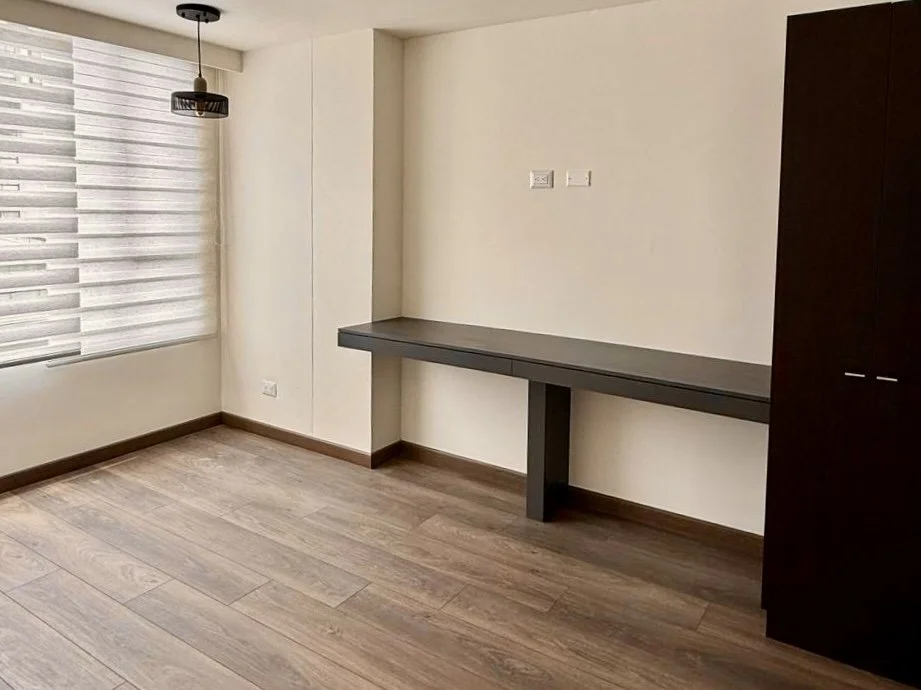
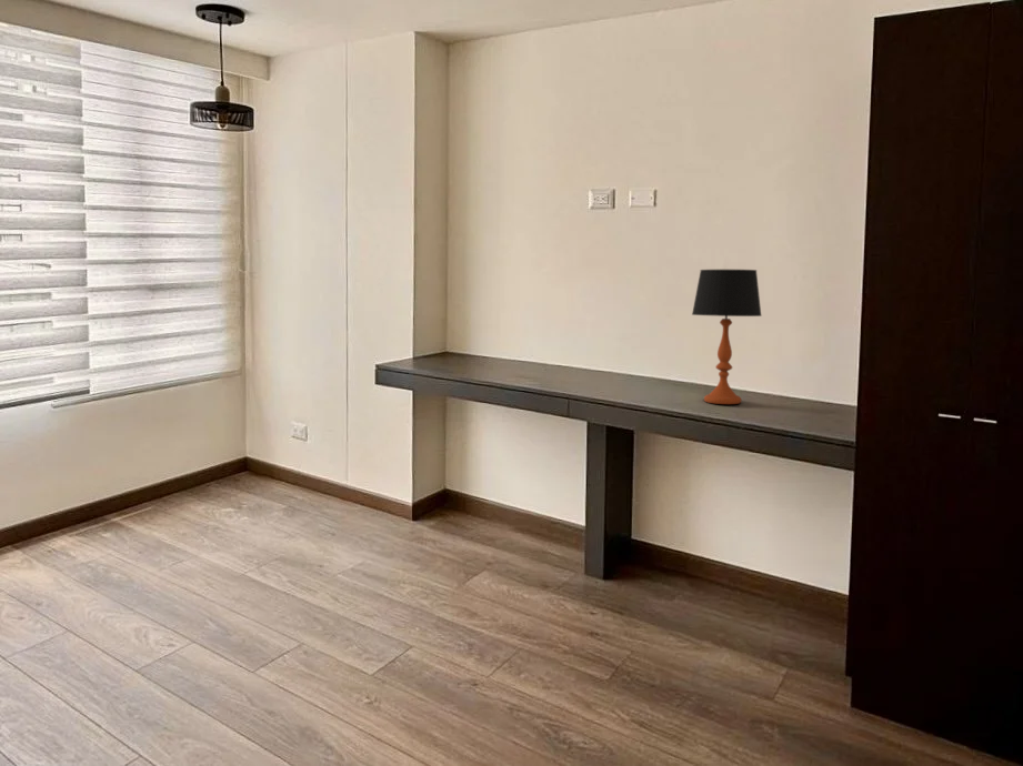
+ table lamp [691,269,763,405]
